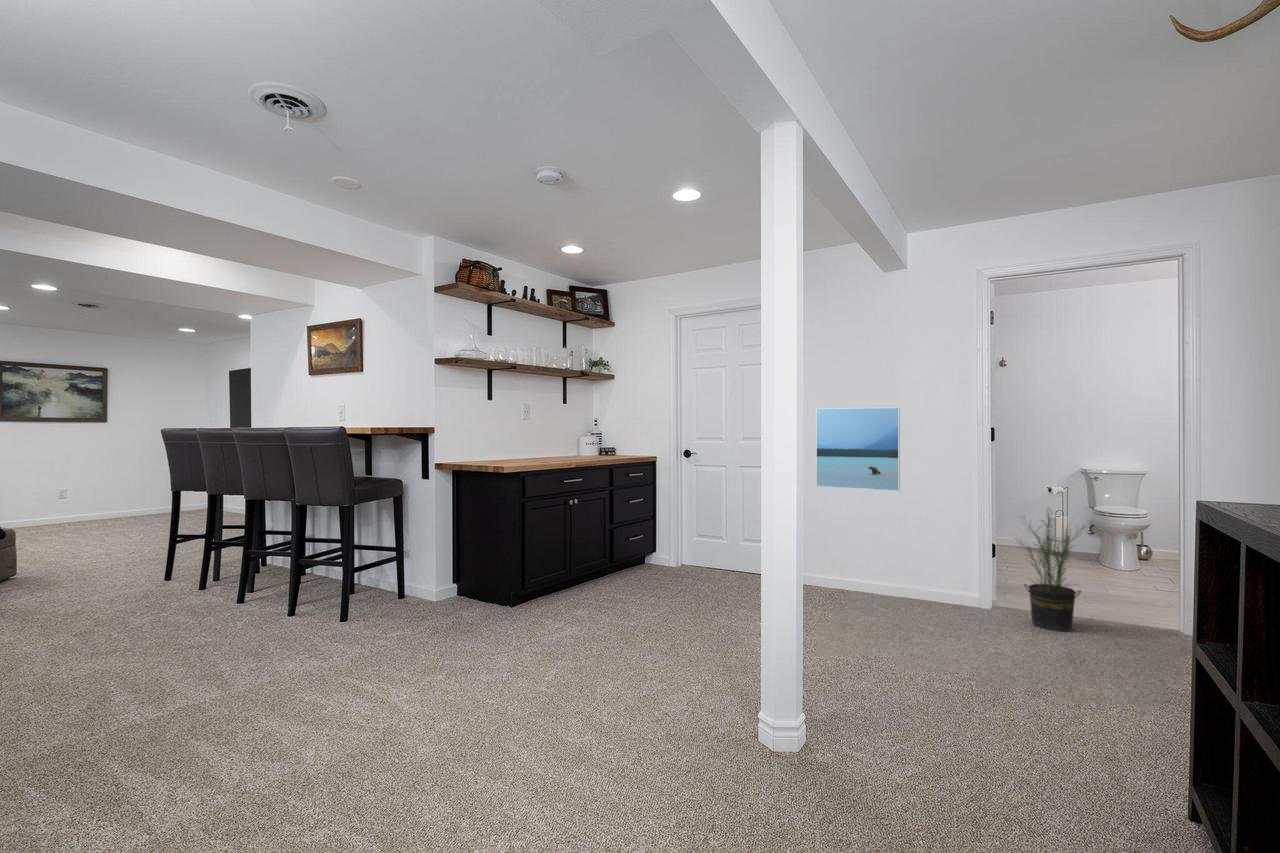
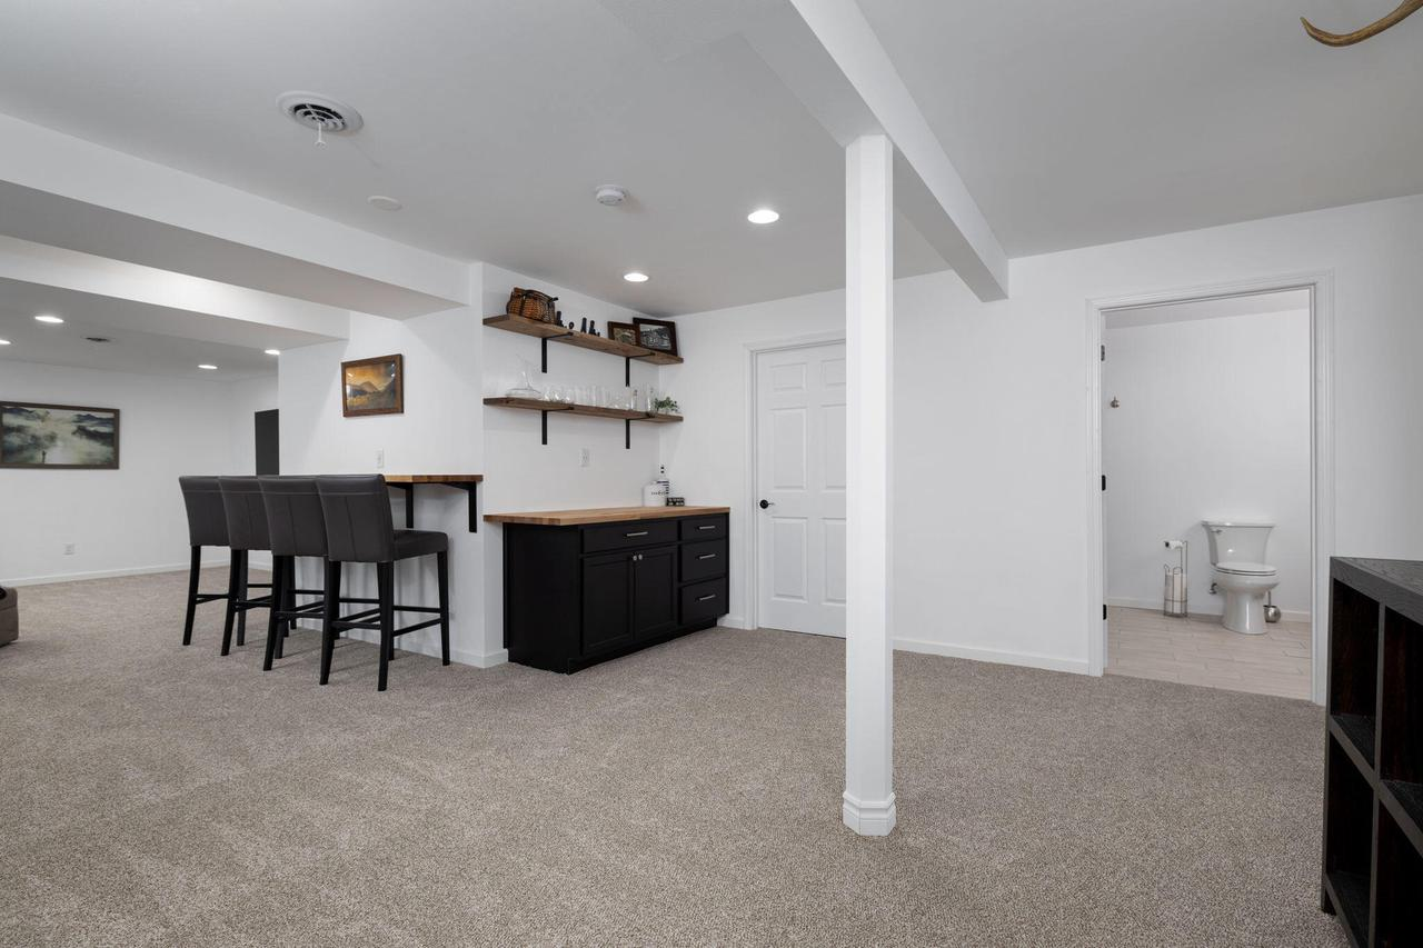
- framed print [815,406,901,492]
- potted plant [1009,512,1097,633]
